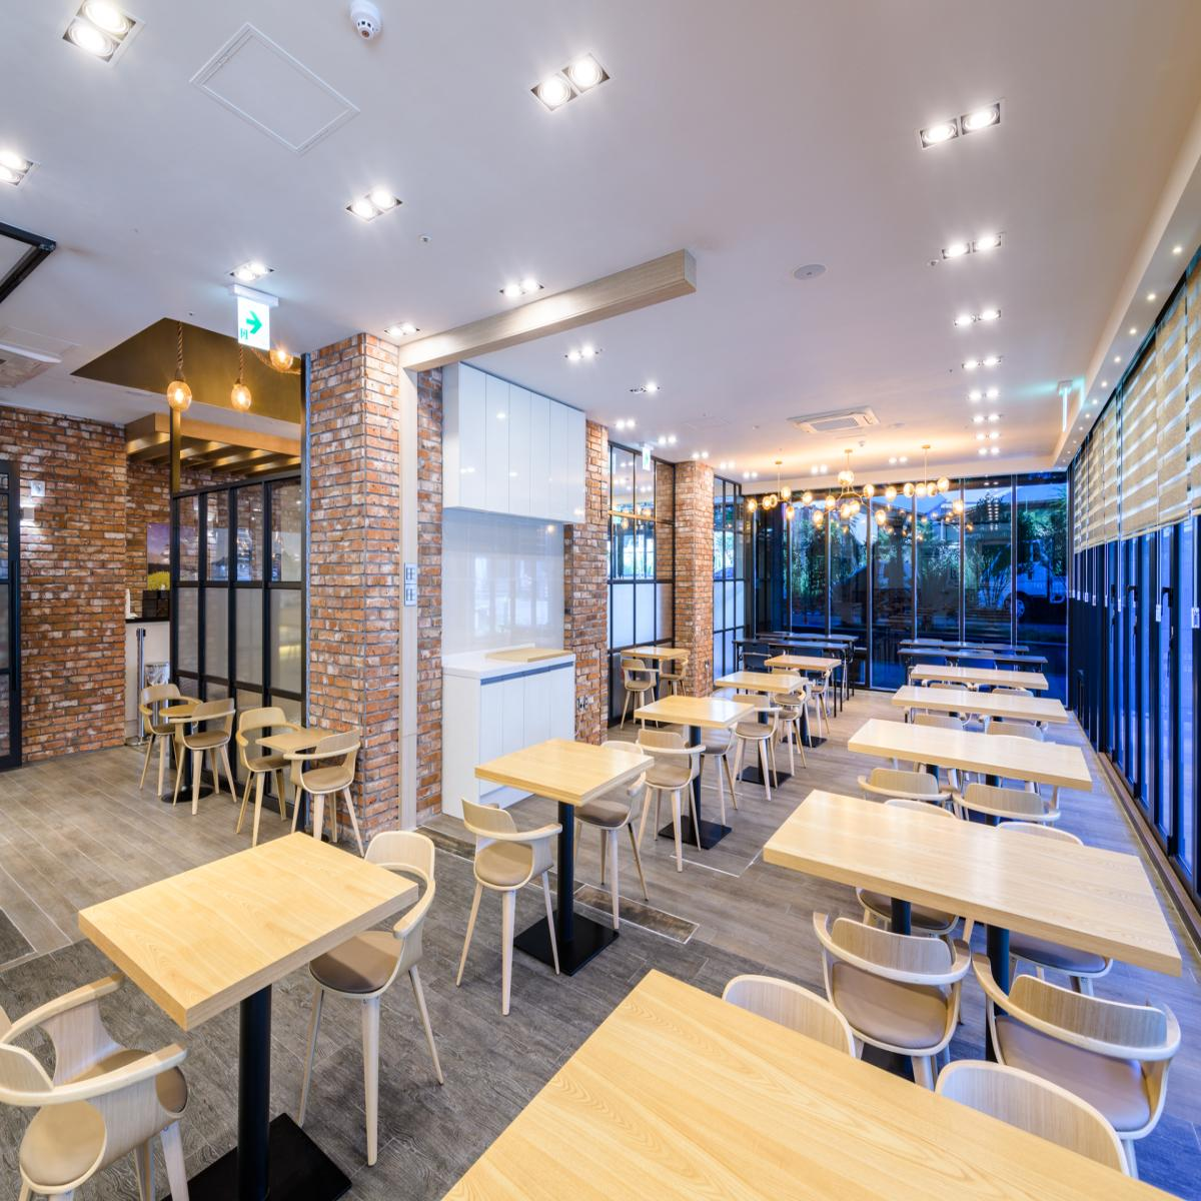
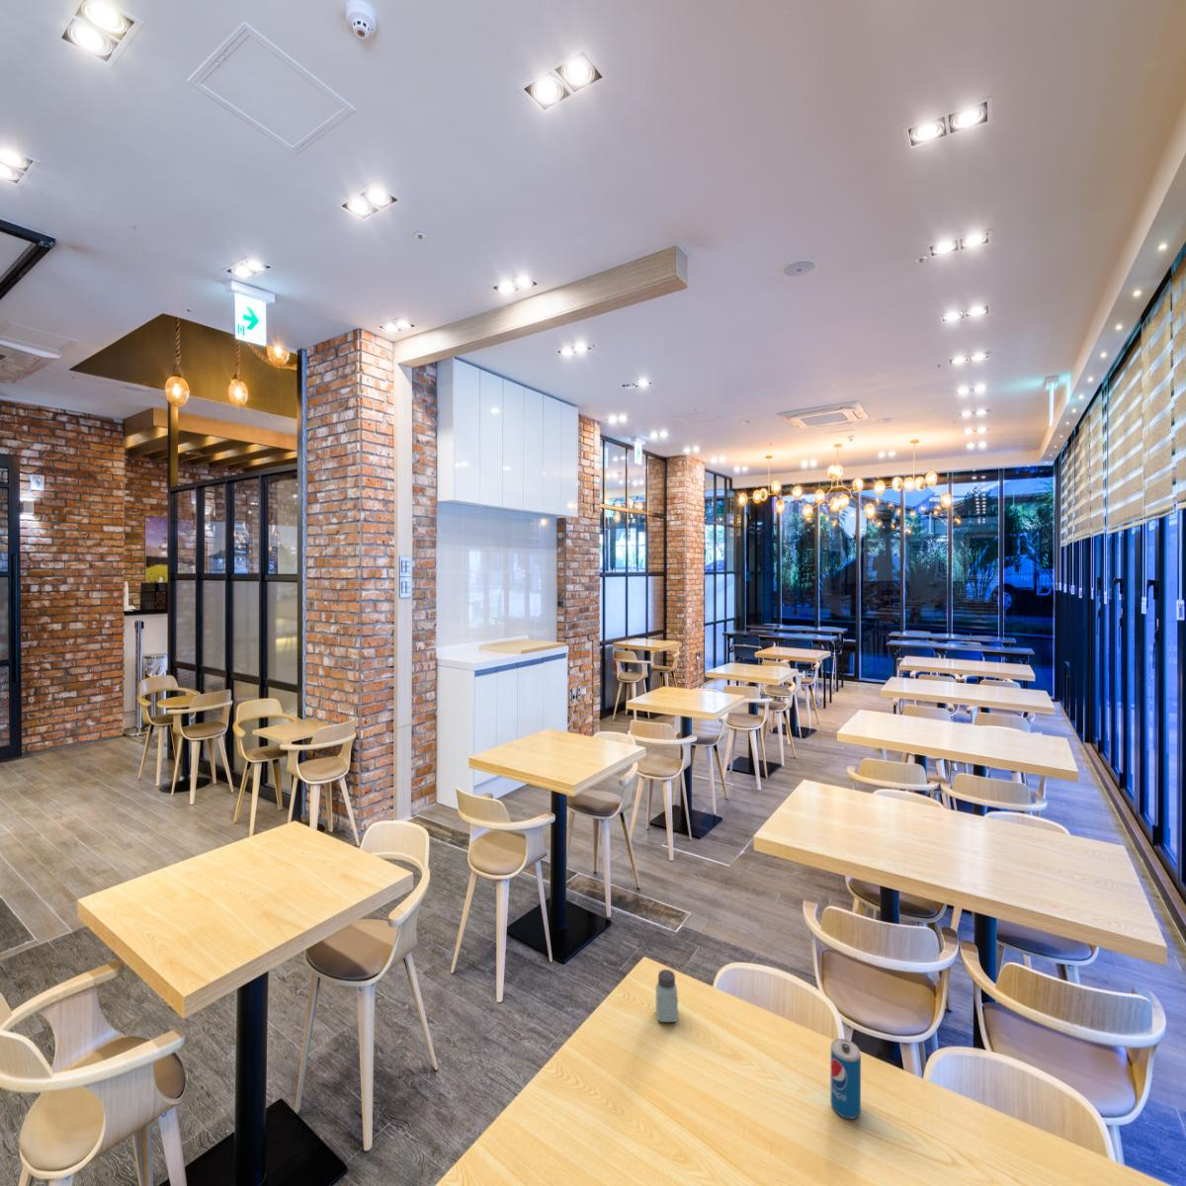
+ beverage can [830,1037,862,1120]
+ saltshaker [655,969,679,1023]
